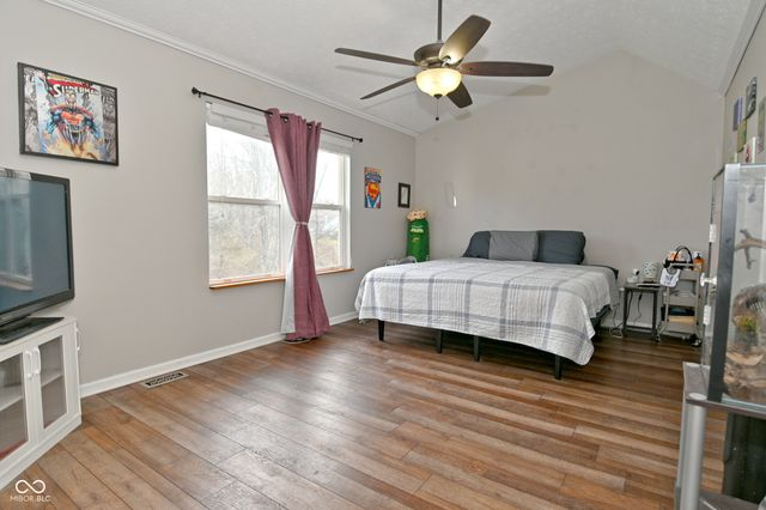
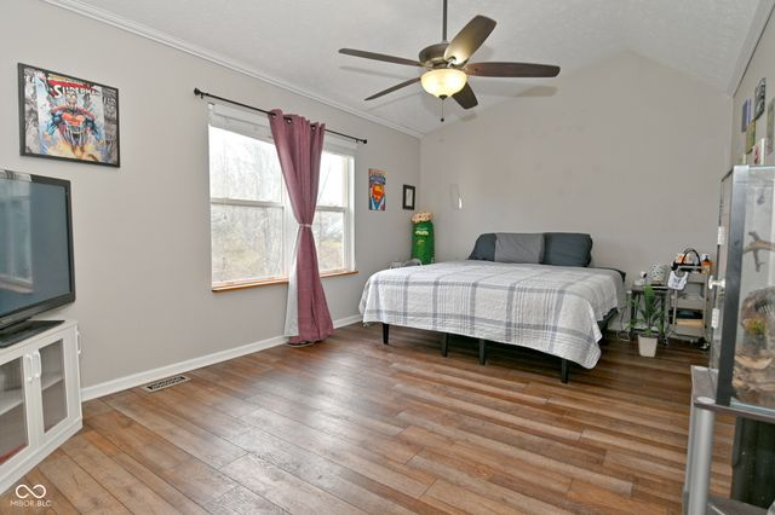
+ indoor plant [621,284,684,358]
